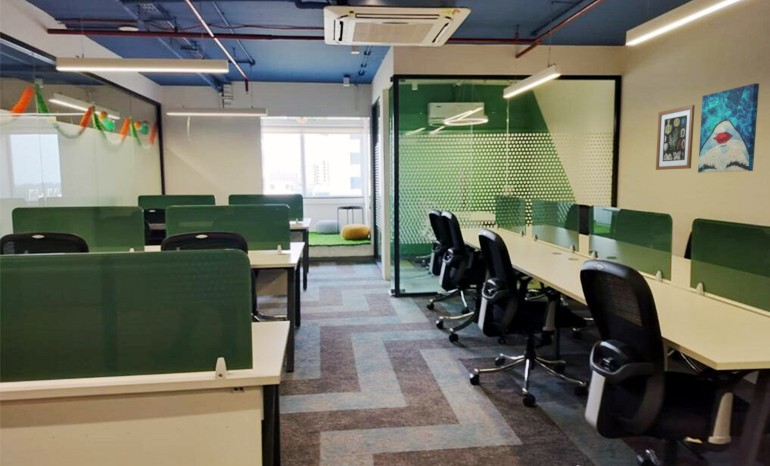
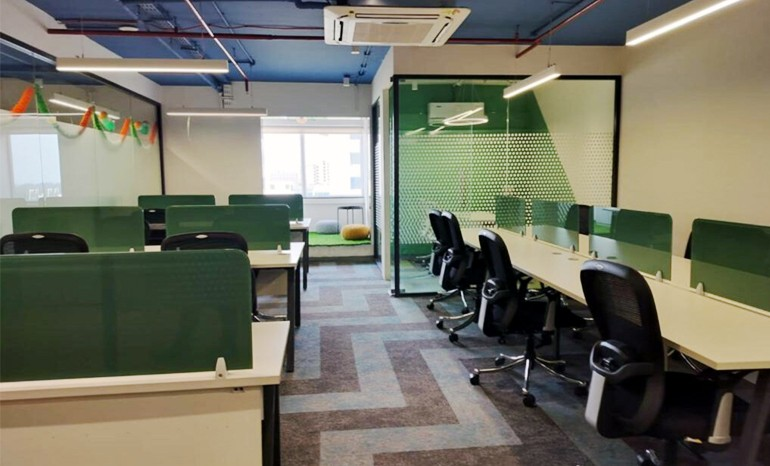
- wall art [655,104,696,171]
- wall art [697,82,760,174]
